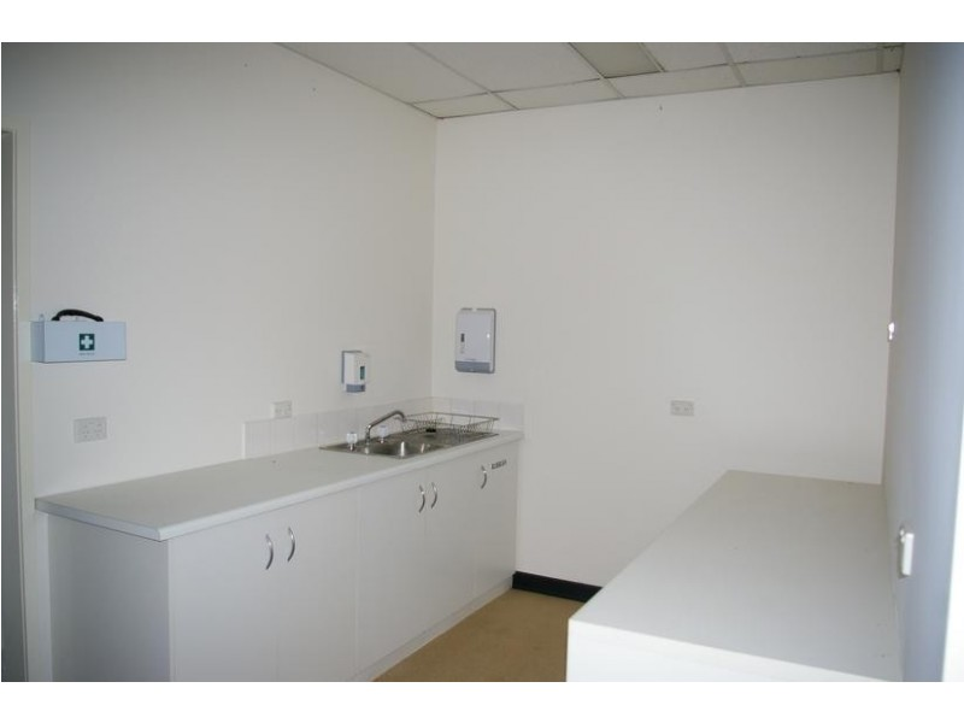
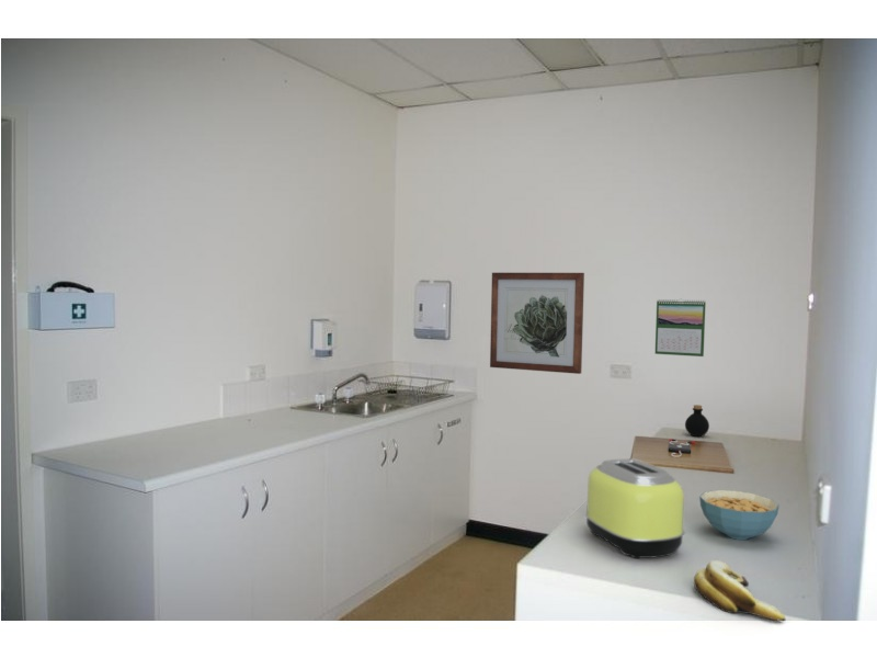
+ calendar [654,298,707,358]
+ banana [693,559,787,622]
+ cereal bowl [698,489,781,541]
+ cutting board [629,435,736,475]
+ toaster [584,458,686,559]
+ wall art [489,272,585,375]
+ bottle [684,404,710,438]
